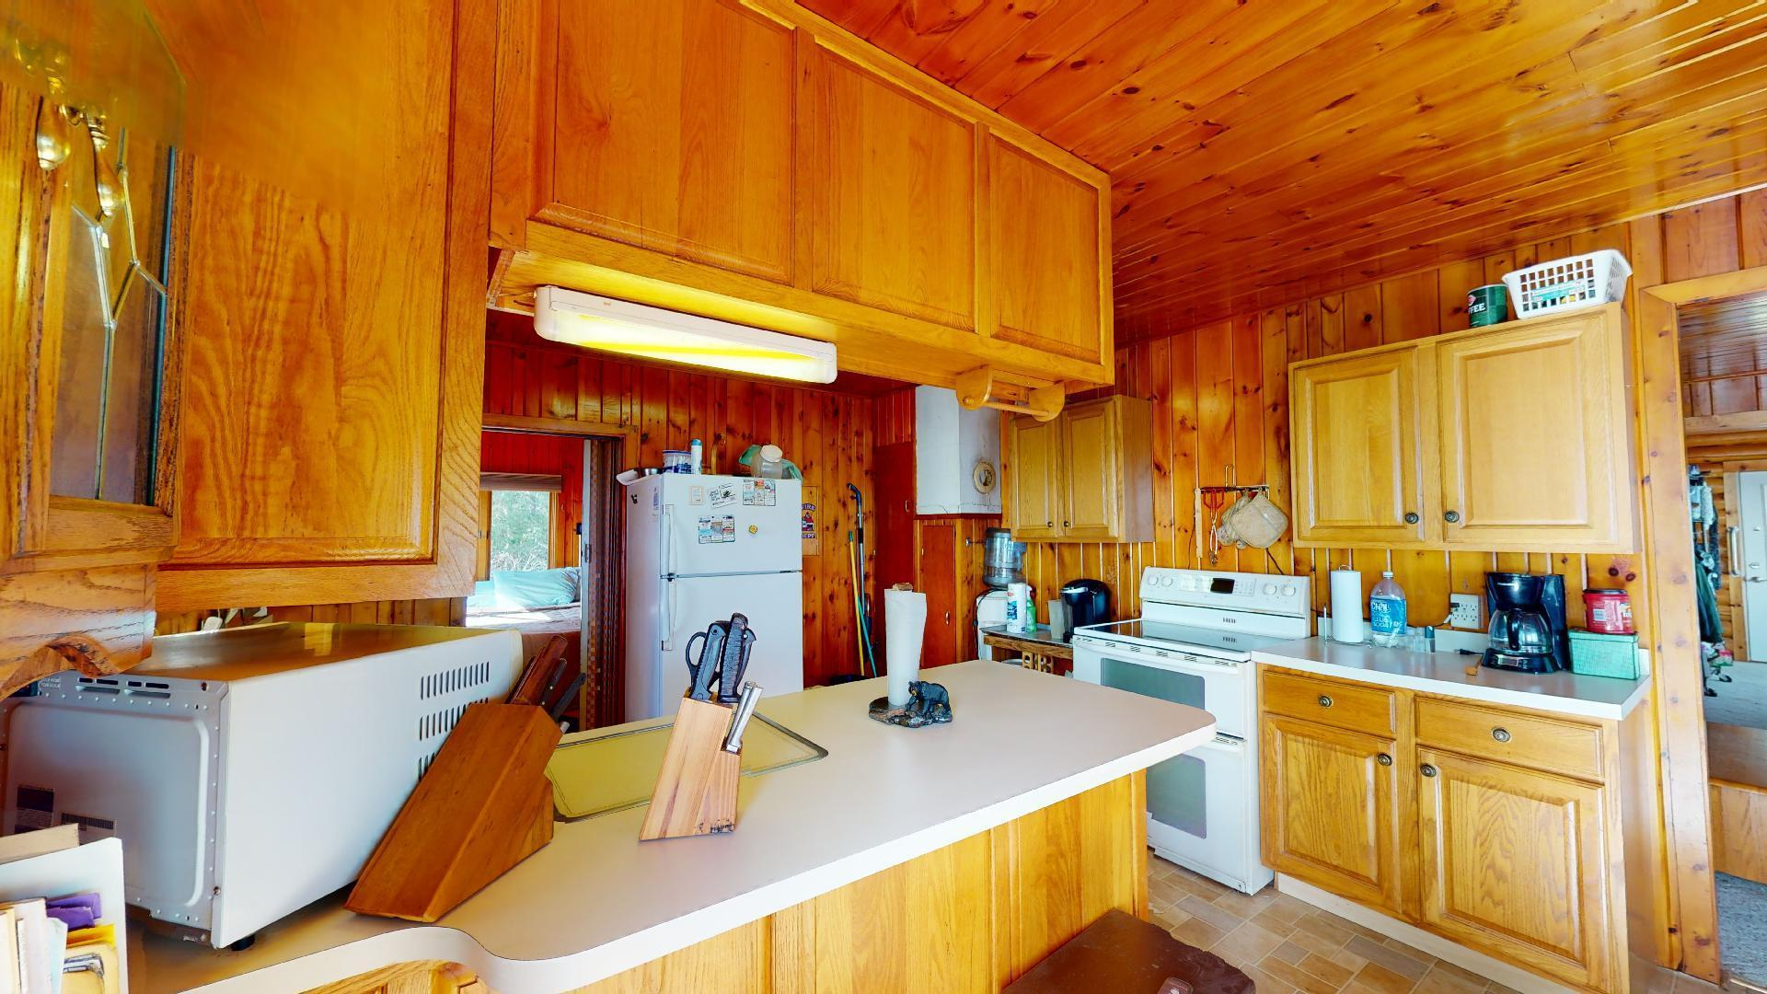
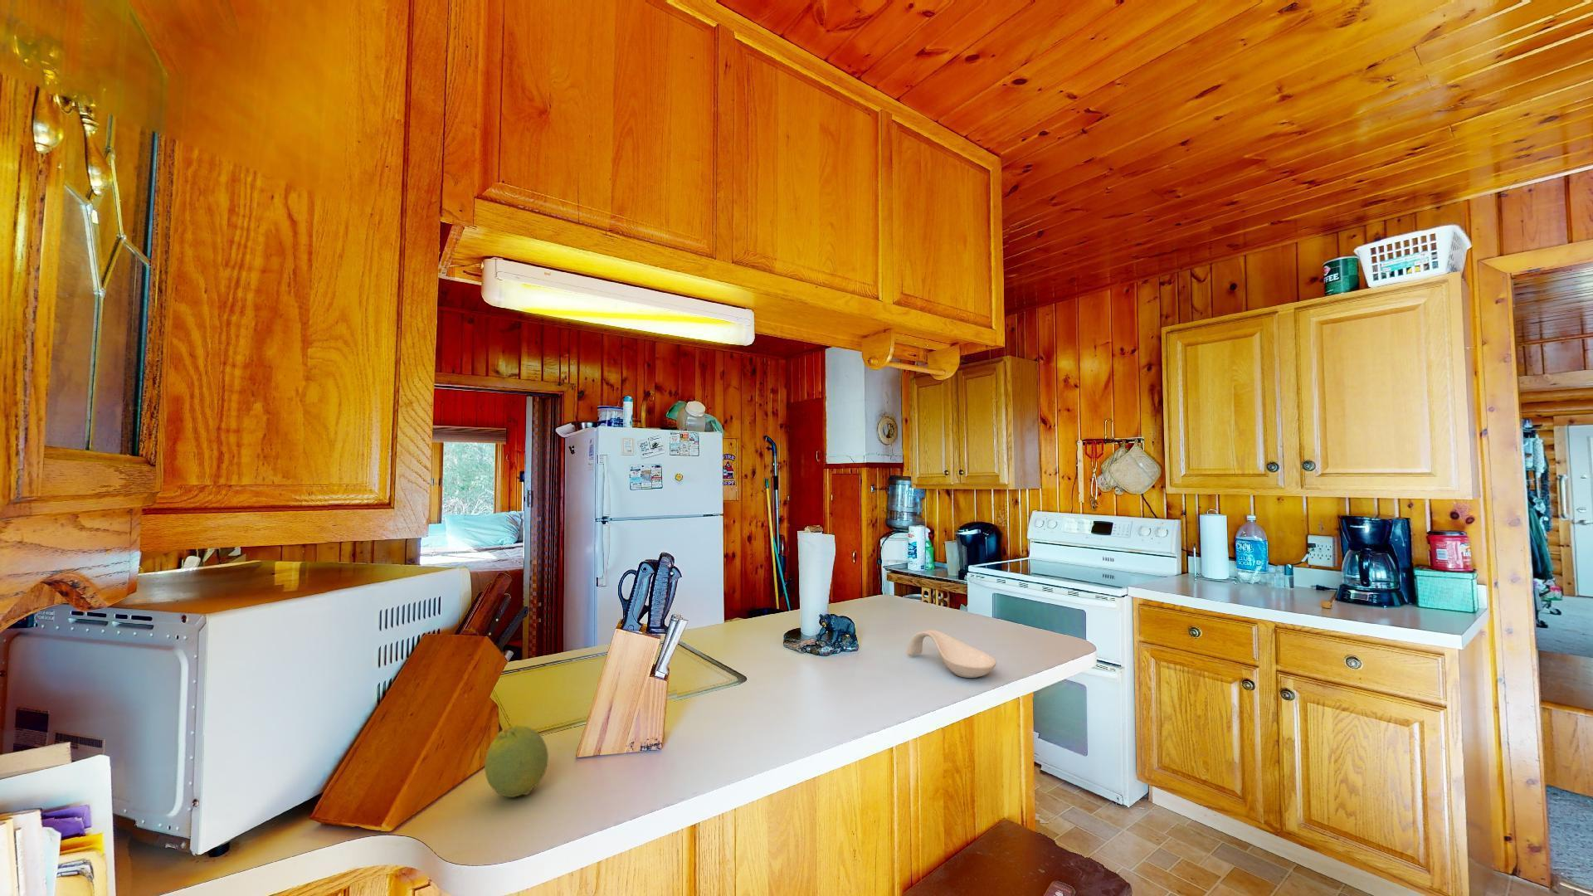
+ spoon rest [907,630,998,678]
+ fruit [484,723,549,799]
